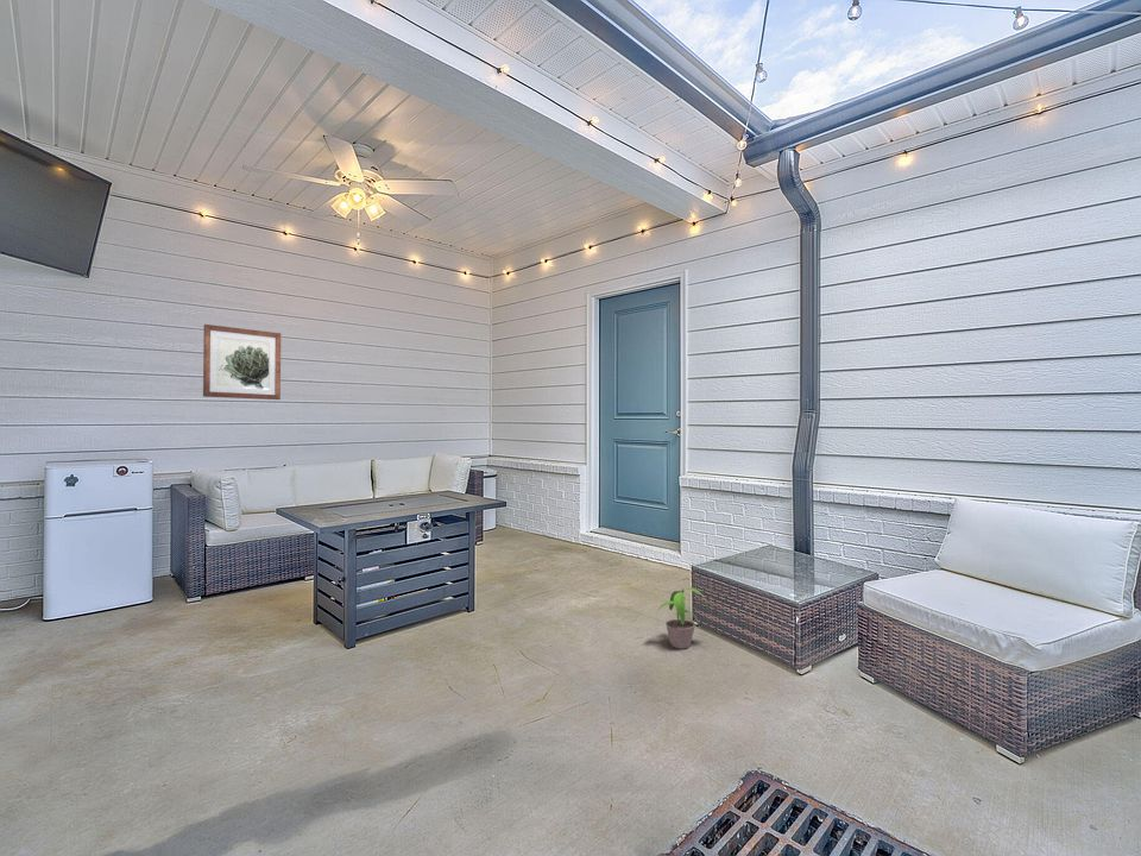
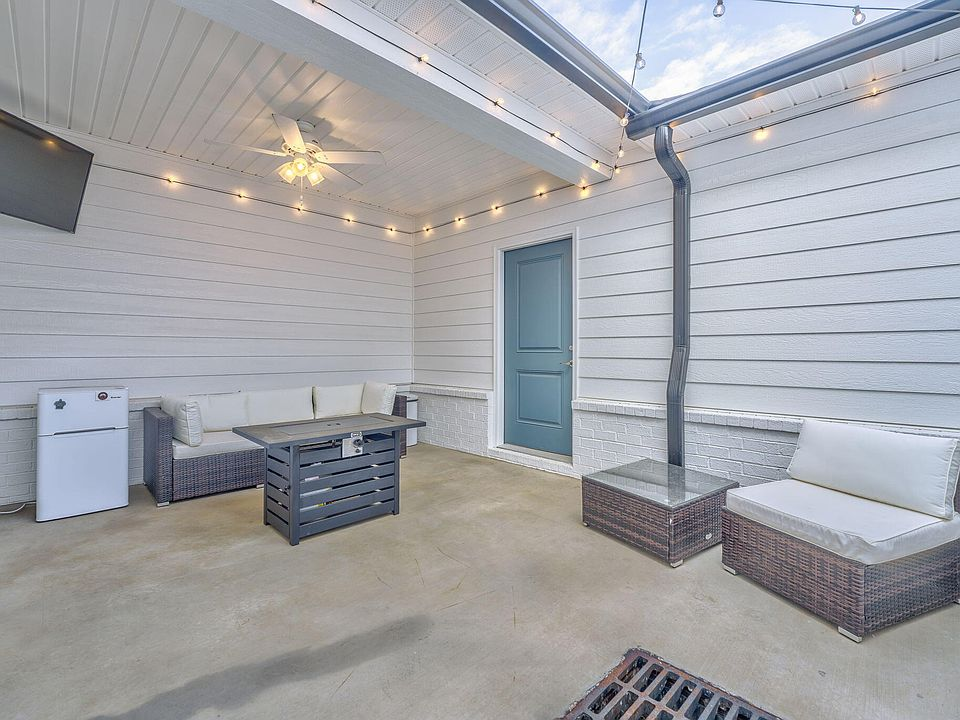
- wall art [202,323,282,401]
- potted plant [655,586,711,650]
